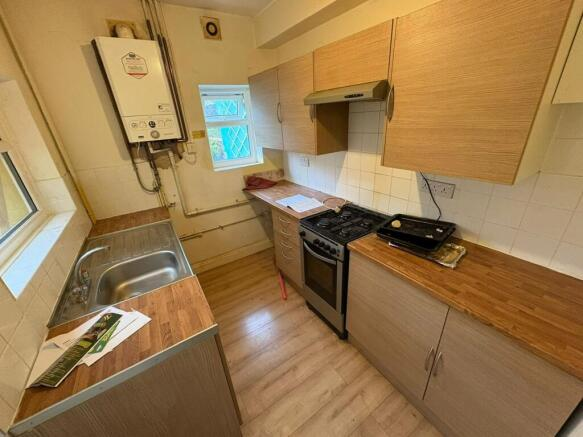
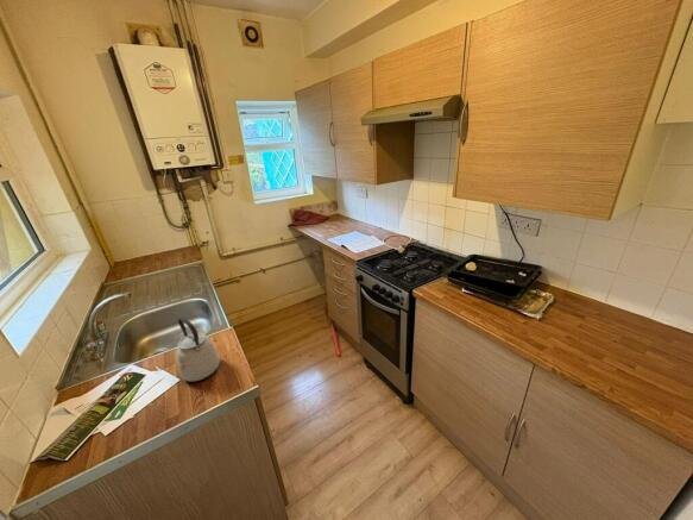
+ kettle [176,315,221,383]
